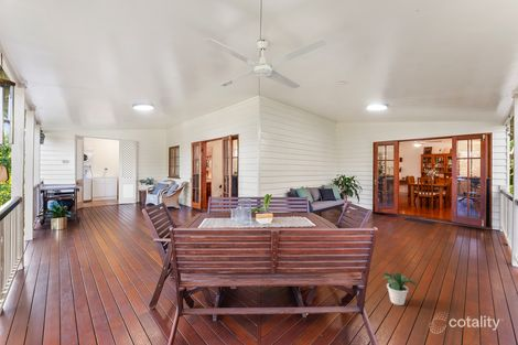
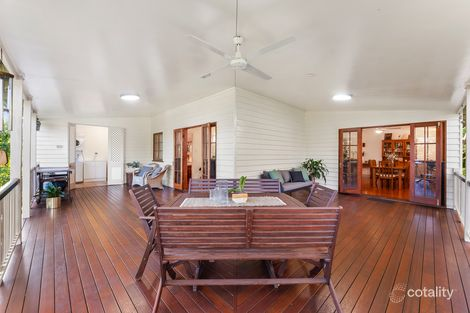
- potted plant [382,272,417,306]
